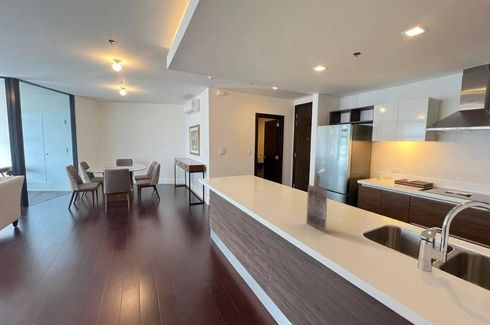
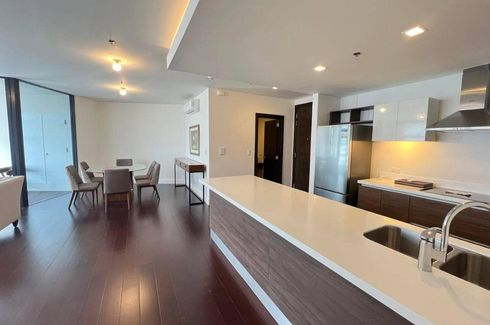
- home sign [305,167,328,234]
